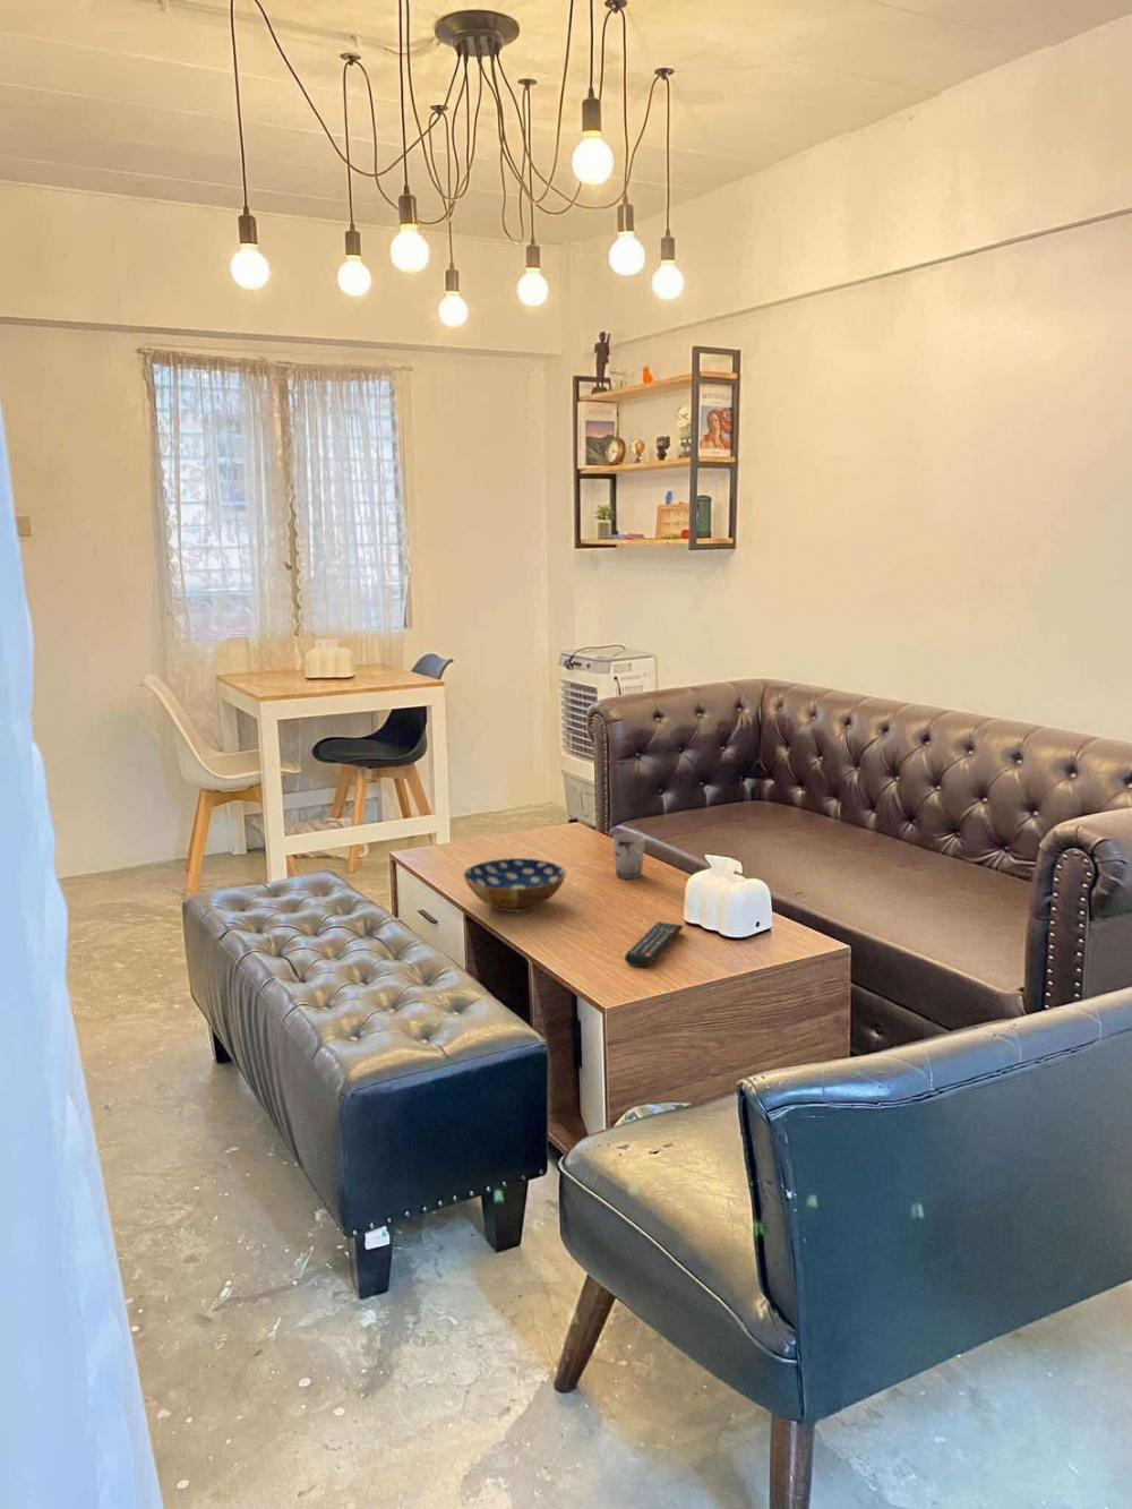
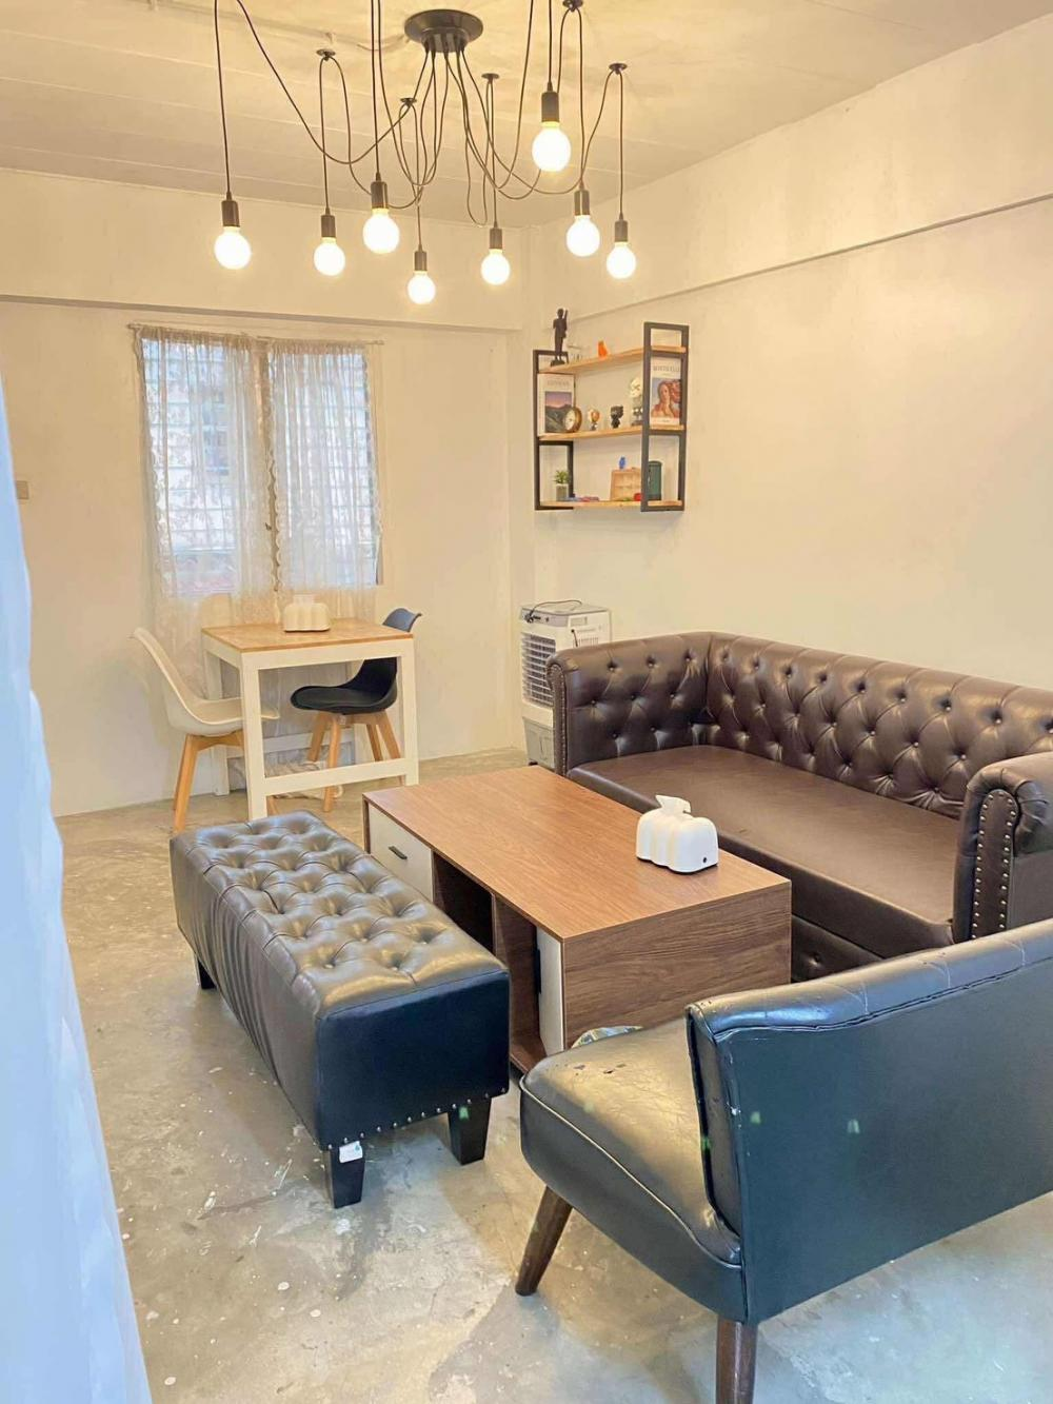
- remote control [624,920,684,968]
- cup [611,832,647,880]
- bowl [461,857,568,913]
